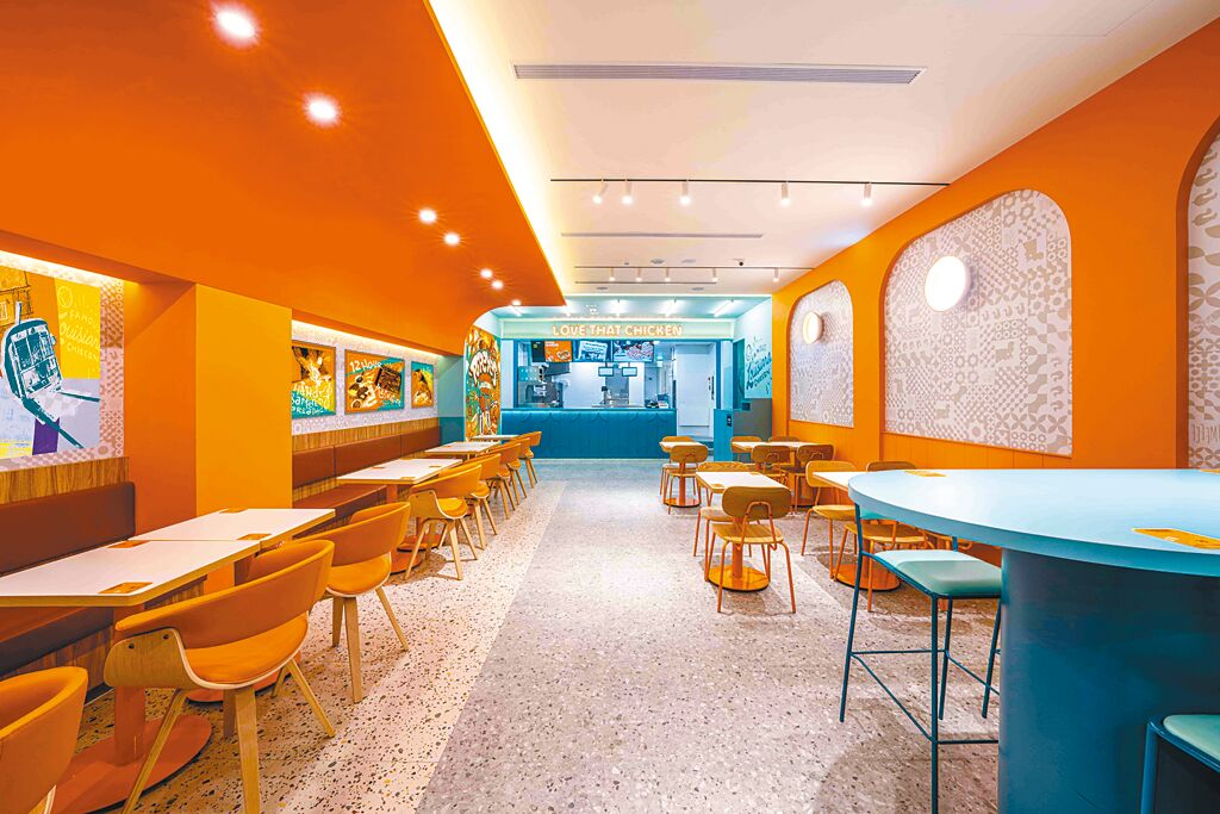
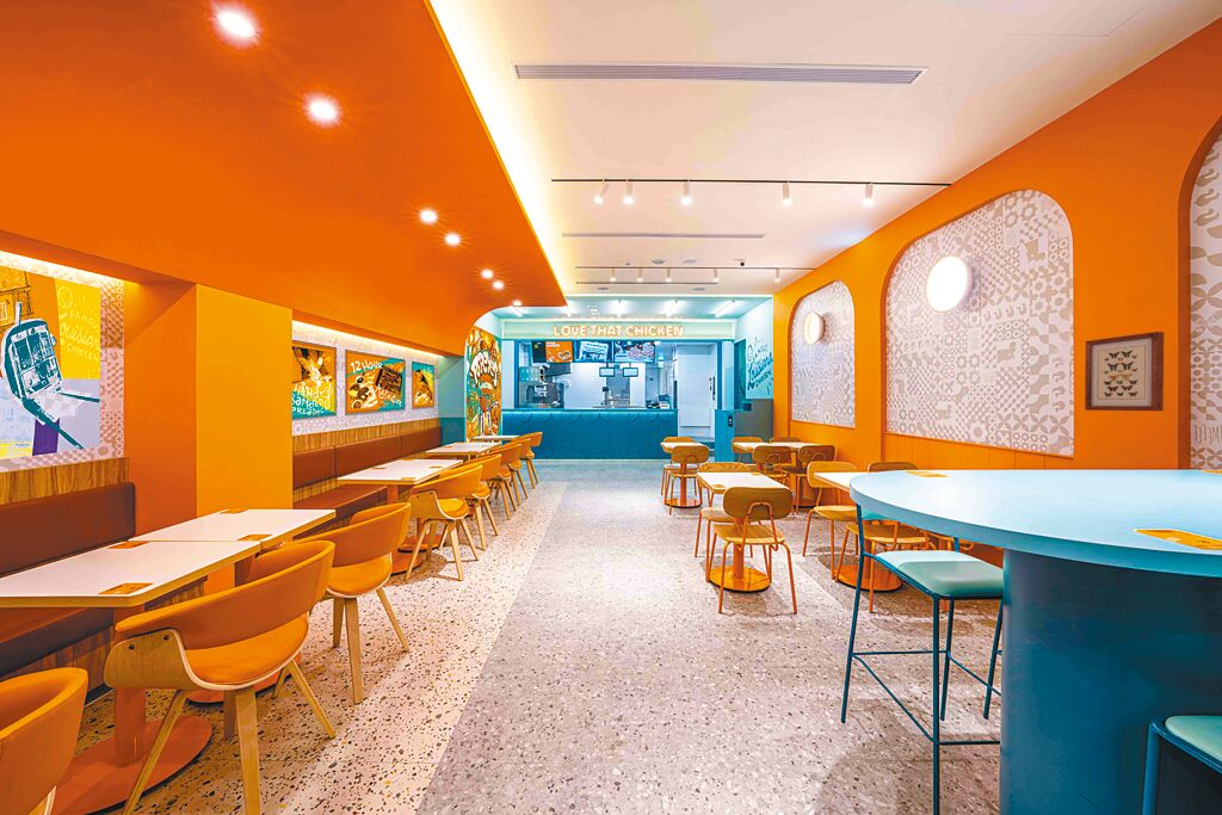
+ wall art [1084,331,1165,412]
